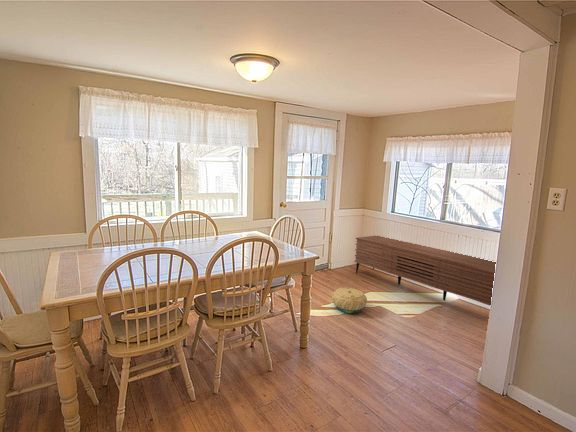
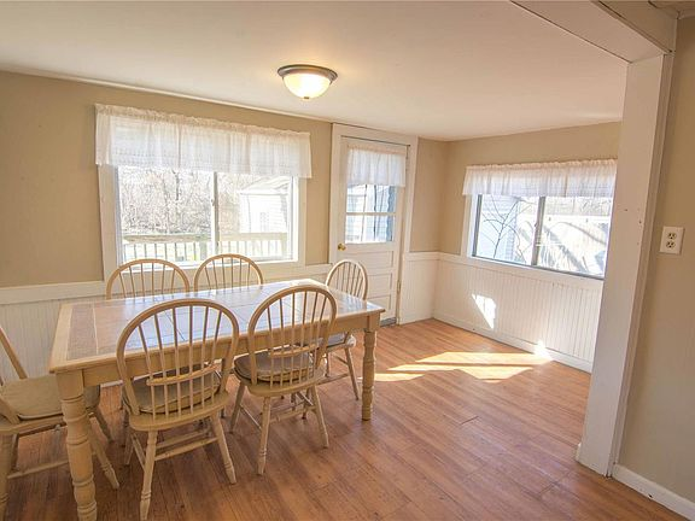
- basket [331,286,368,314]
- sideboard [354,235,496,307]
